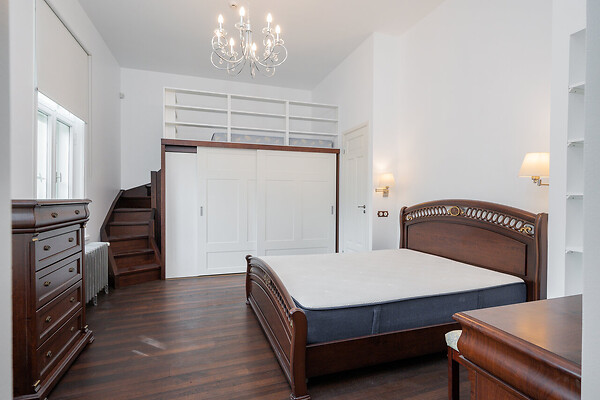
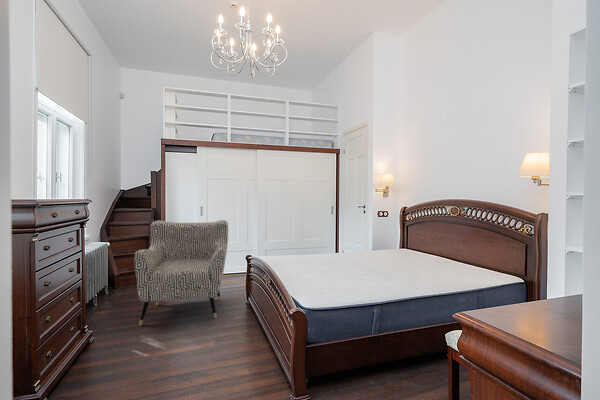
+ armchair [133,219,229,326]
